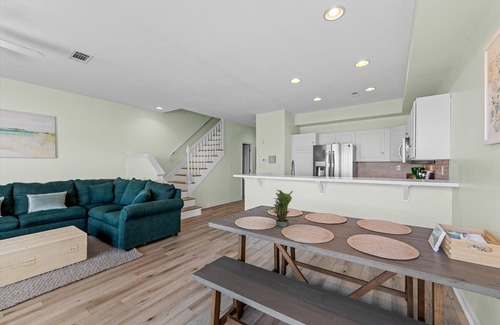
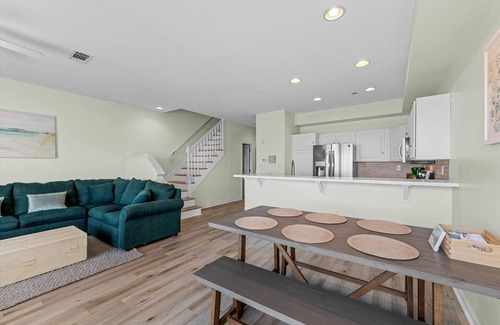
- potted plant [268,189,294,228]
